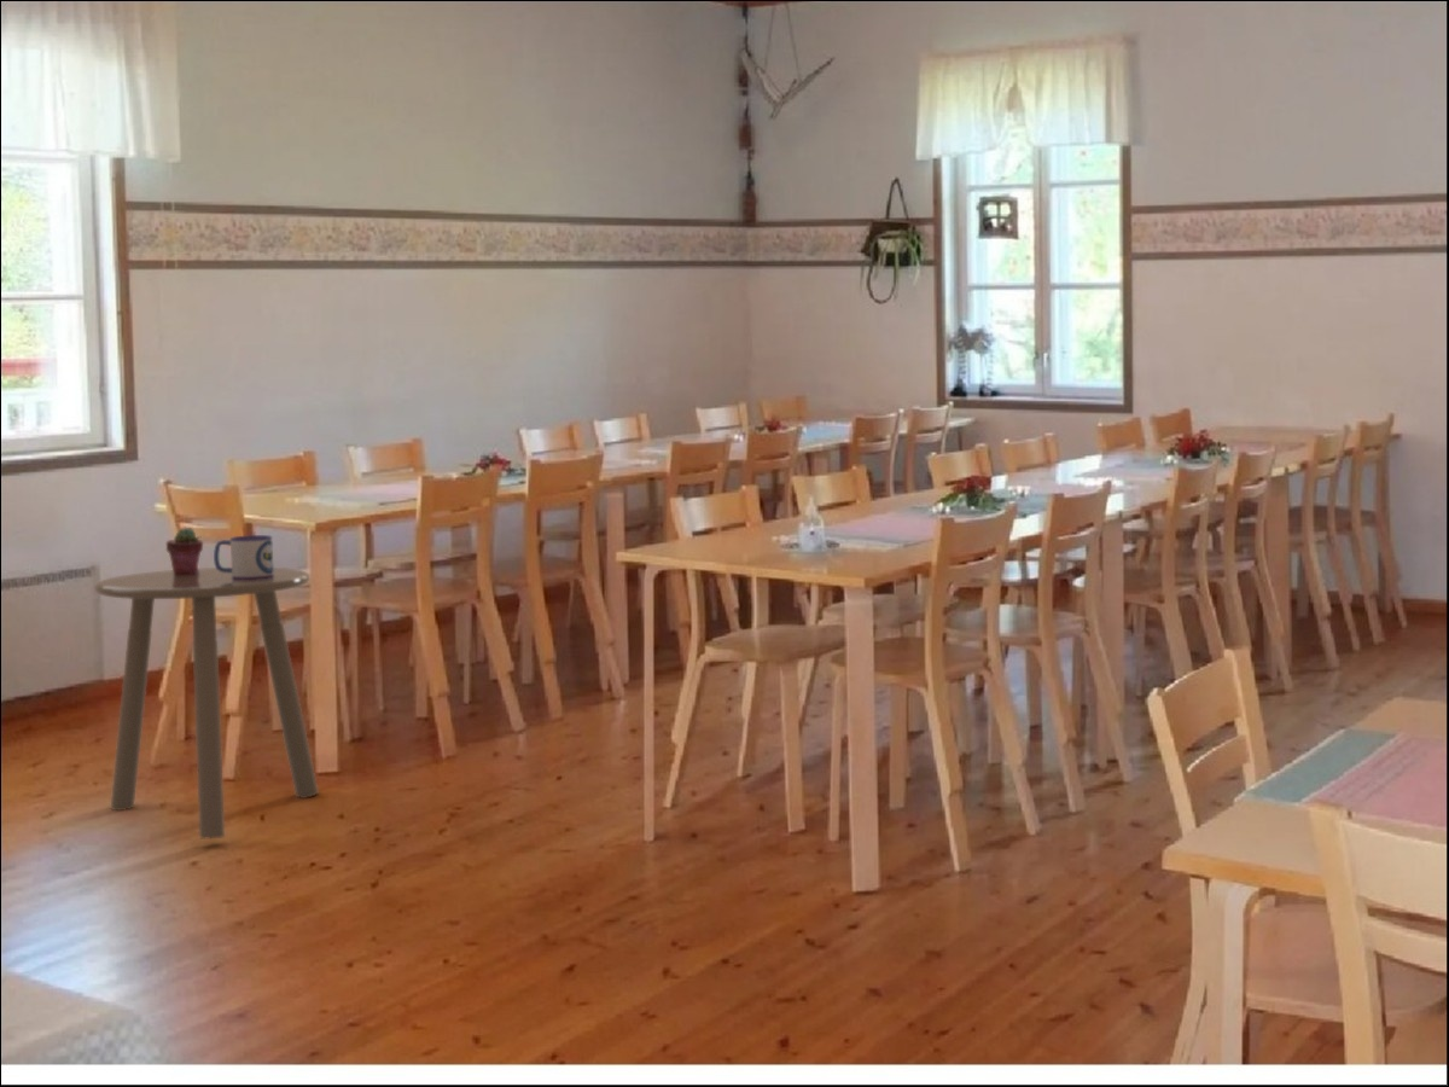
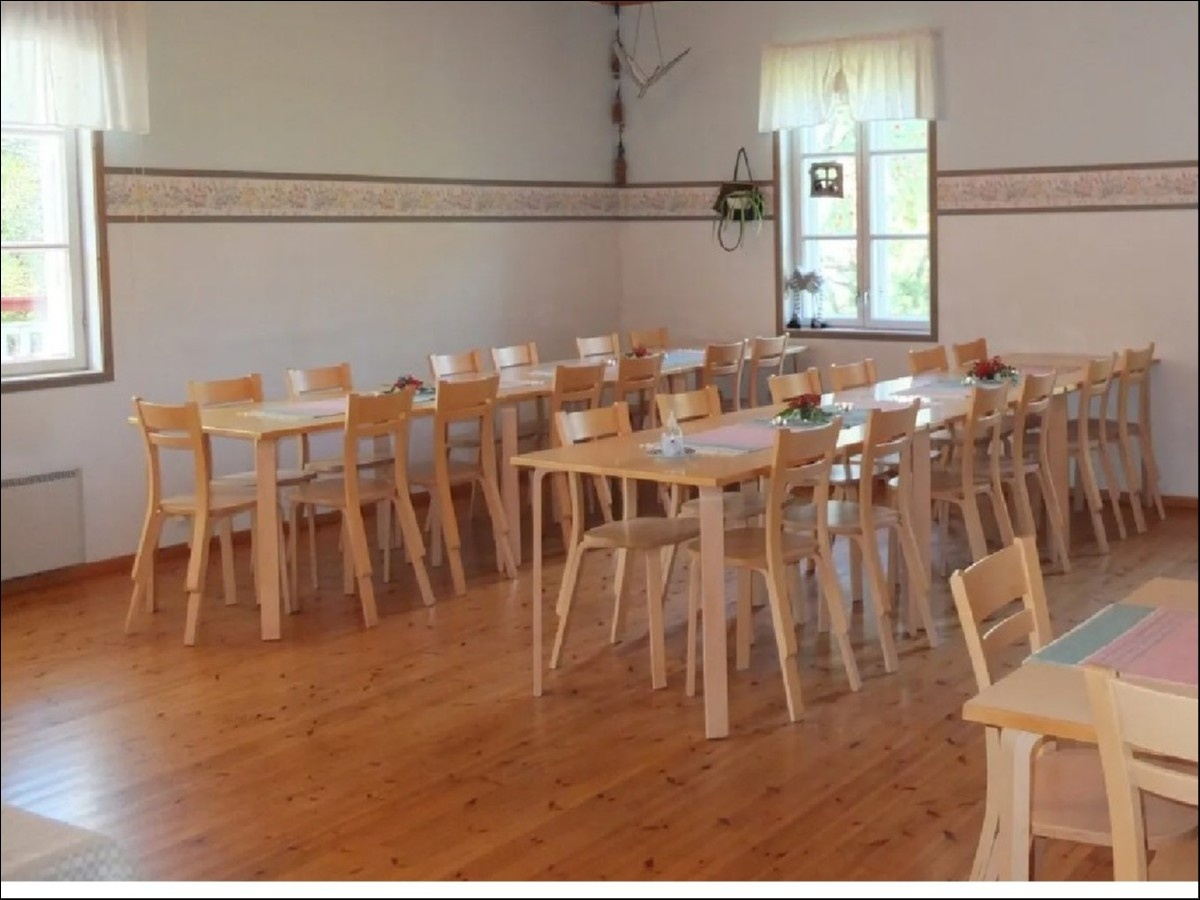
- mug [213,534,274,580]
- potted succulent [165,527,204,575]
- side table [93,566,319,841]
